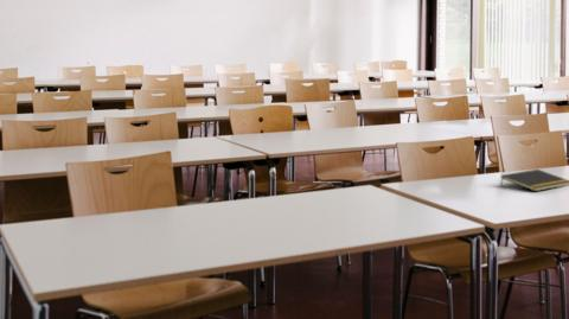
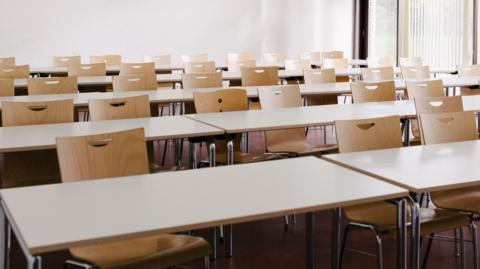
- notepad [499,168,569,192]
